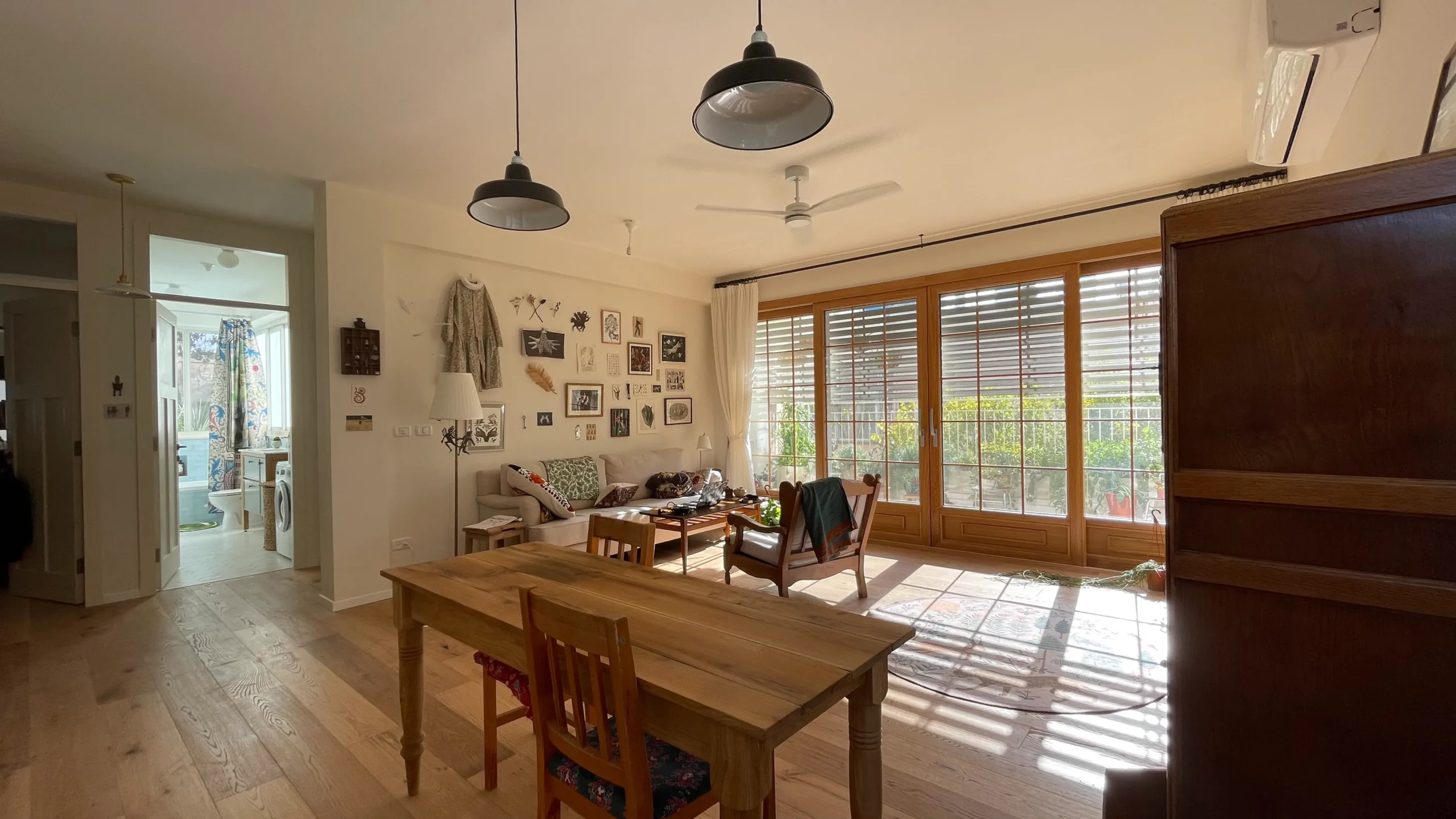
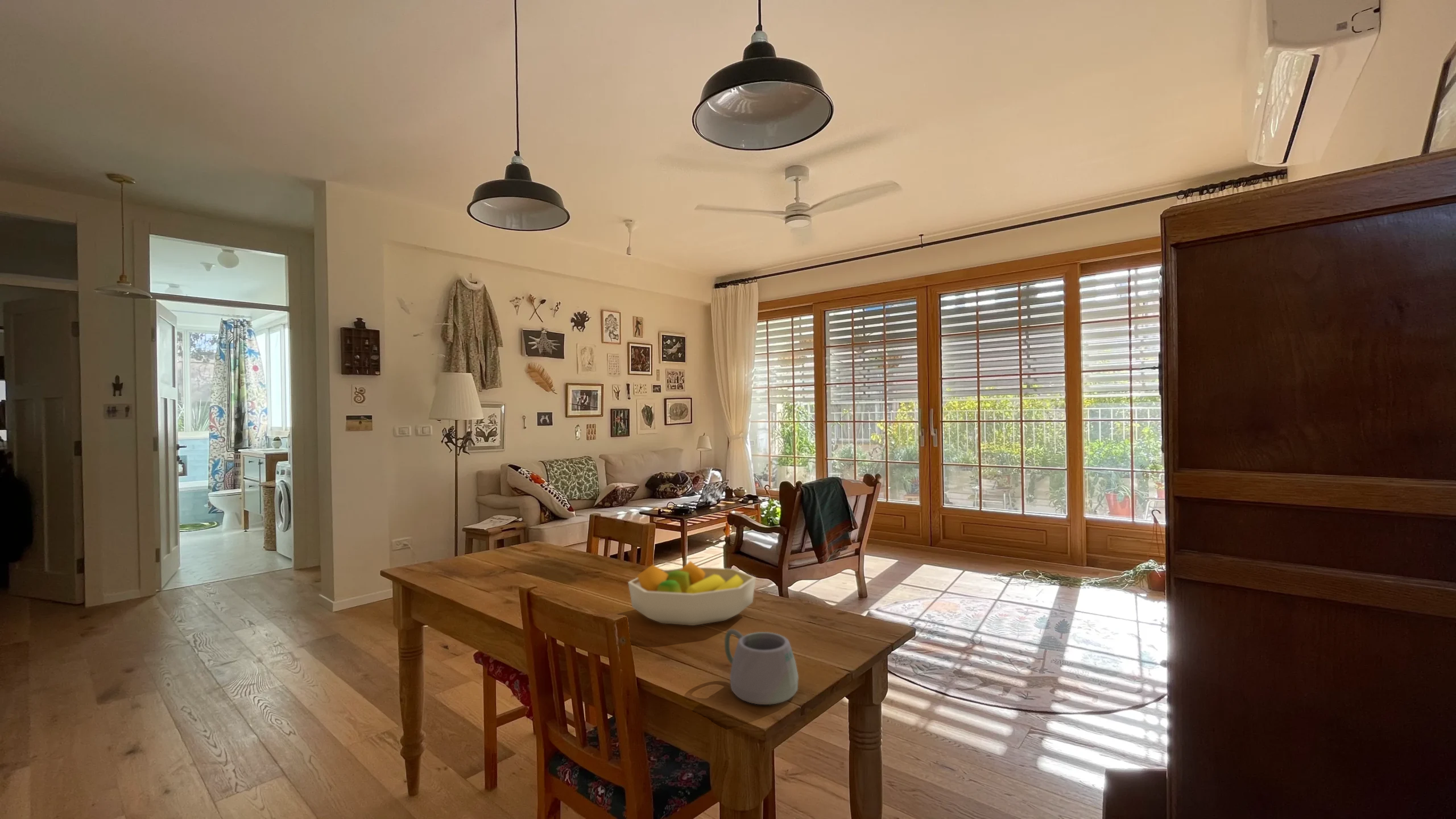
+ fruit bowl [627,560,756,626]
+ mug [724,628,799,705]
